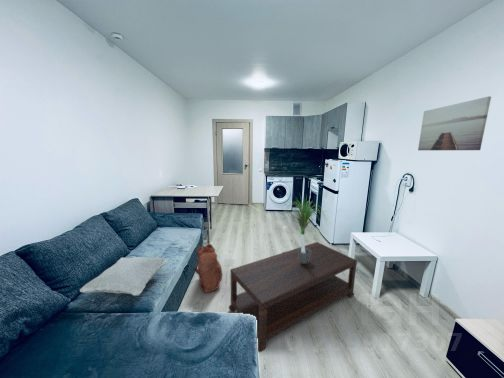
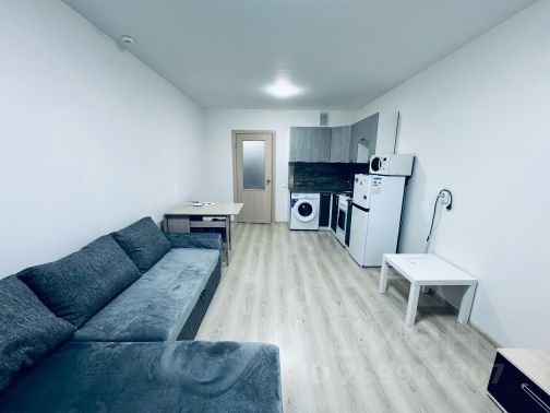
- backpack [193,243,223,294]
- coffee table [228,241,358,353]
- wall art [417,95,492,151]
- potted plant [280,191,329,263]
- cushion [79,256,169,297]
